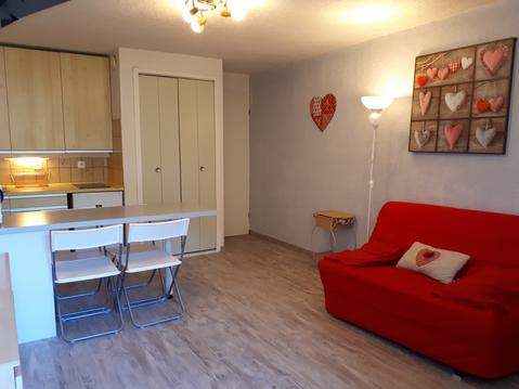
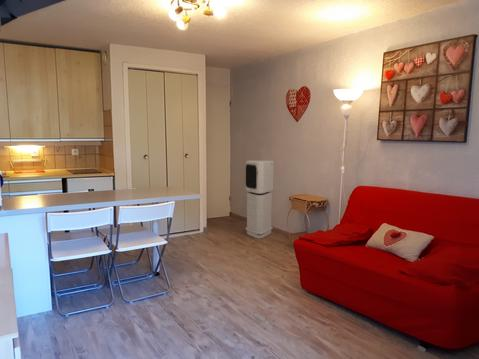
+ air purifier [244,160,275,239]
